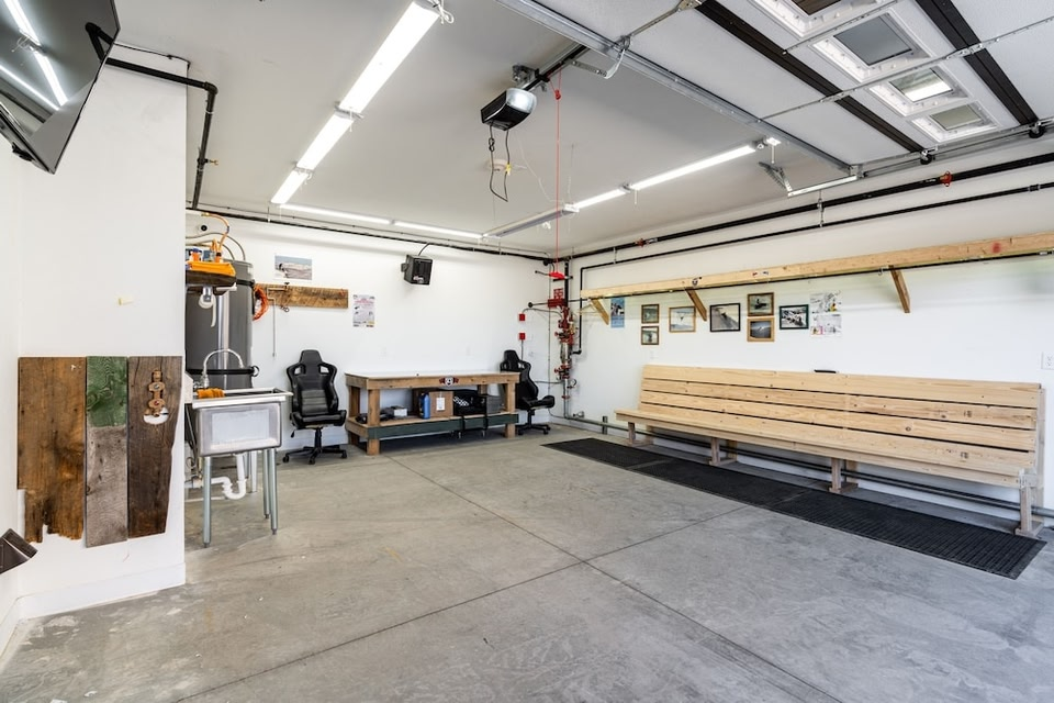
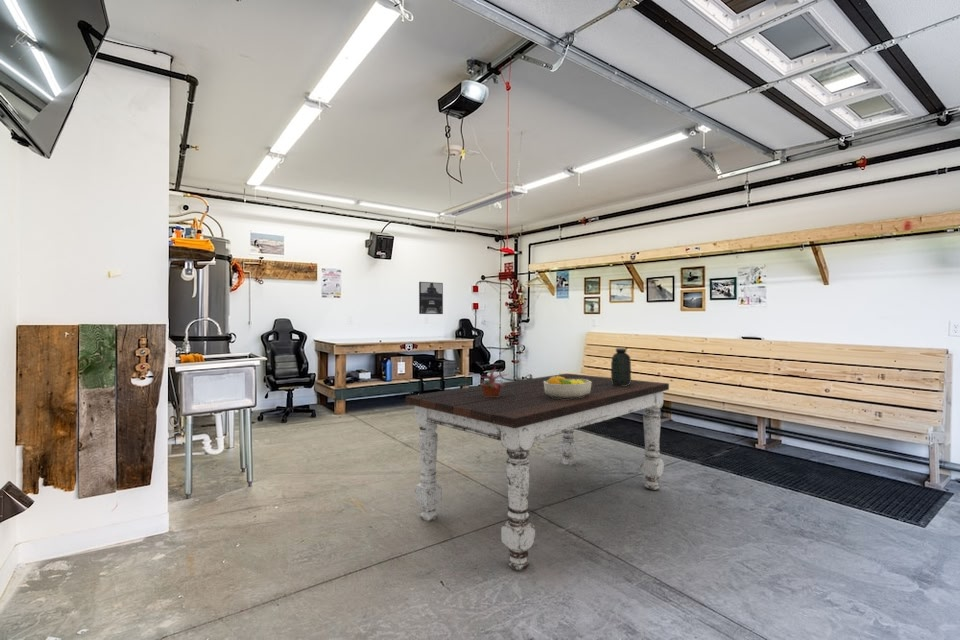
+ potted plant [471,365,509,397]
+ fruit bowl [544,375,592,399]
+ dining table [405,373,670,571]
+ wall art [418,281,444,315]
+ water jug [610,347,632,387]
